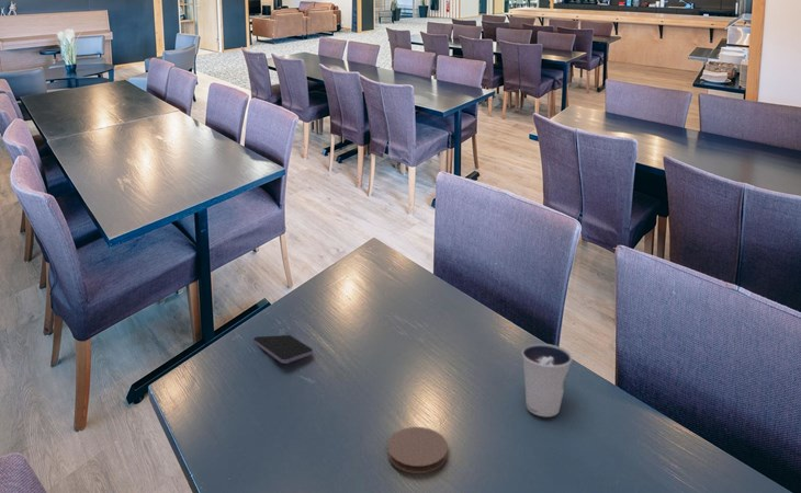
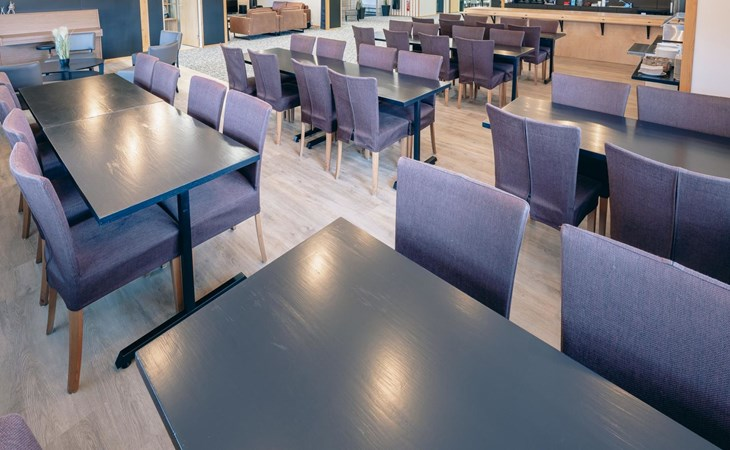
- smartphone [252,334,314,365]
- dixie cup [521,343,573,417]
- coaster [386,426,449,474]
